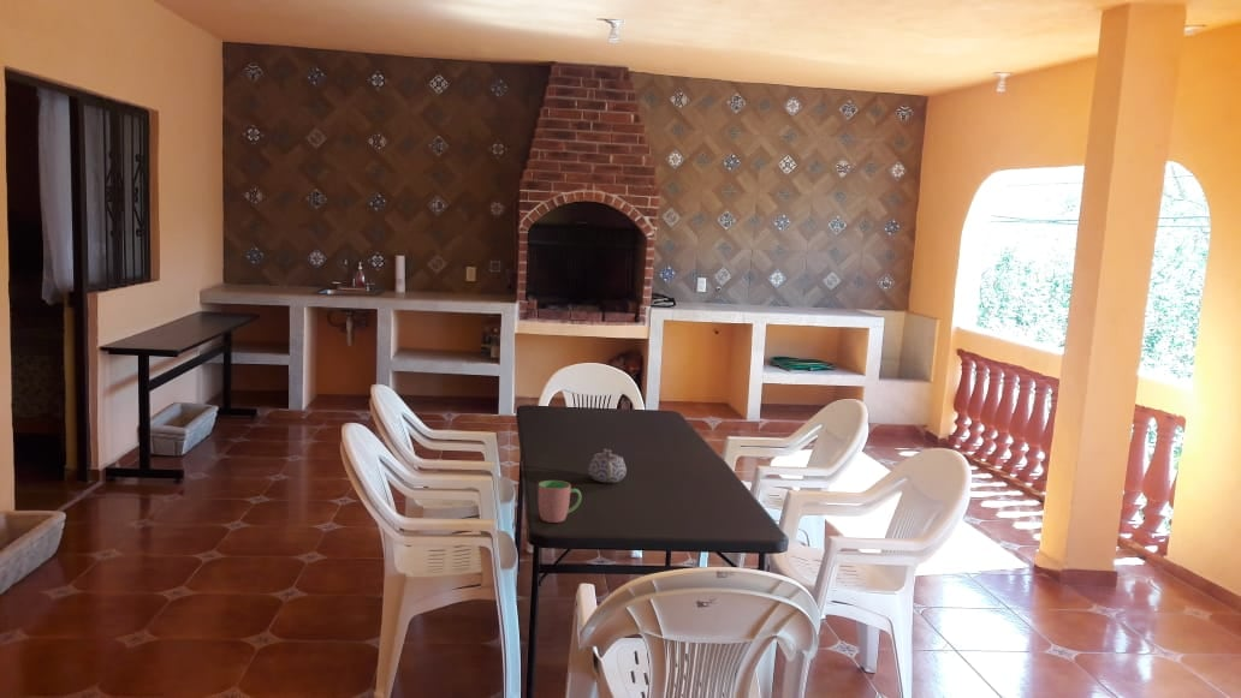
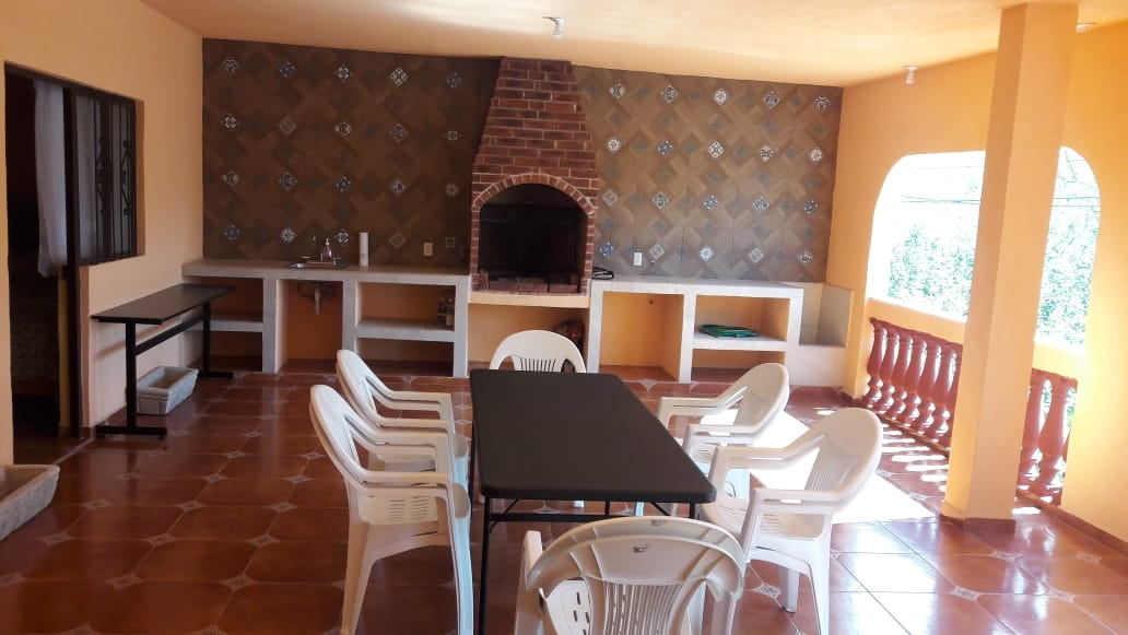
- cup [538,479,582,524]
- teapot [587,448,628,484]
